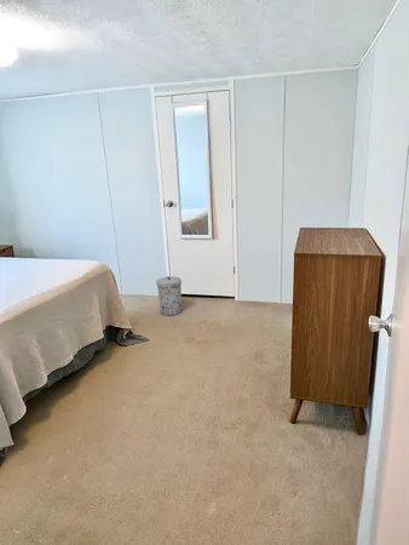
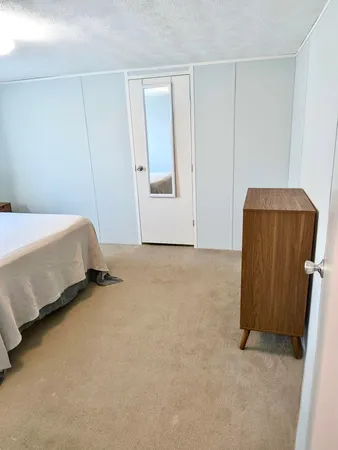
- trash can [155,275,183,316]
